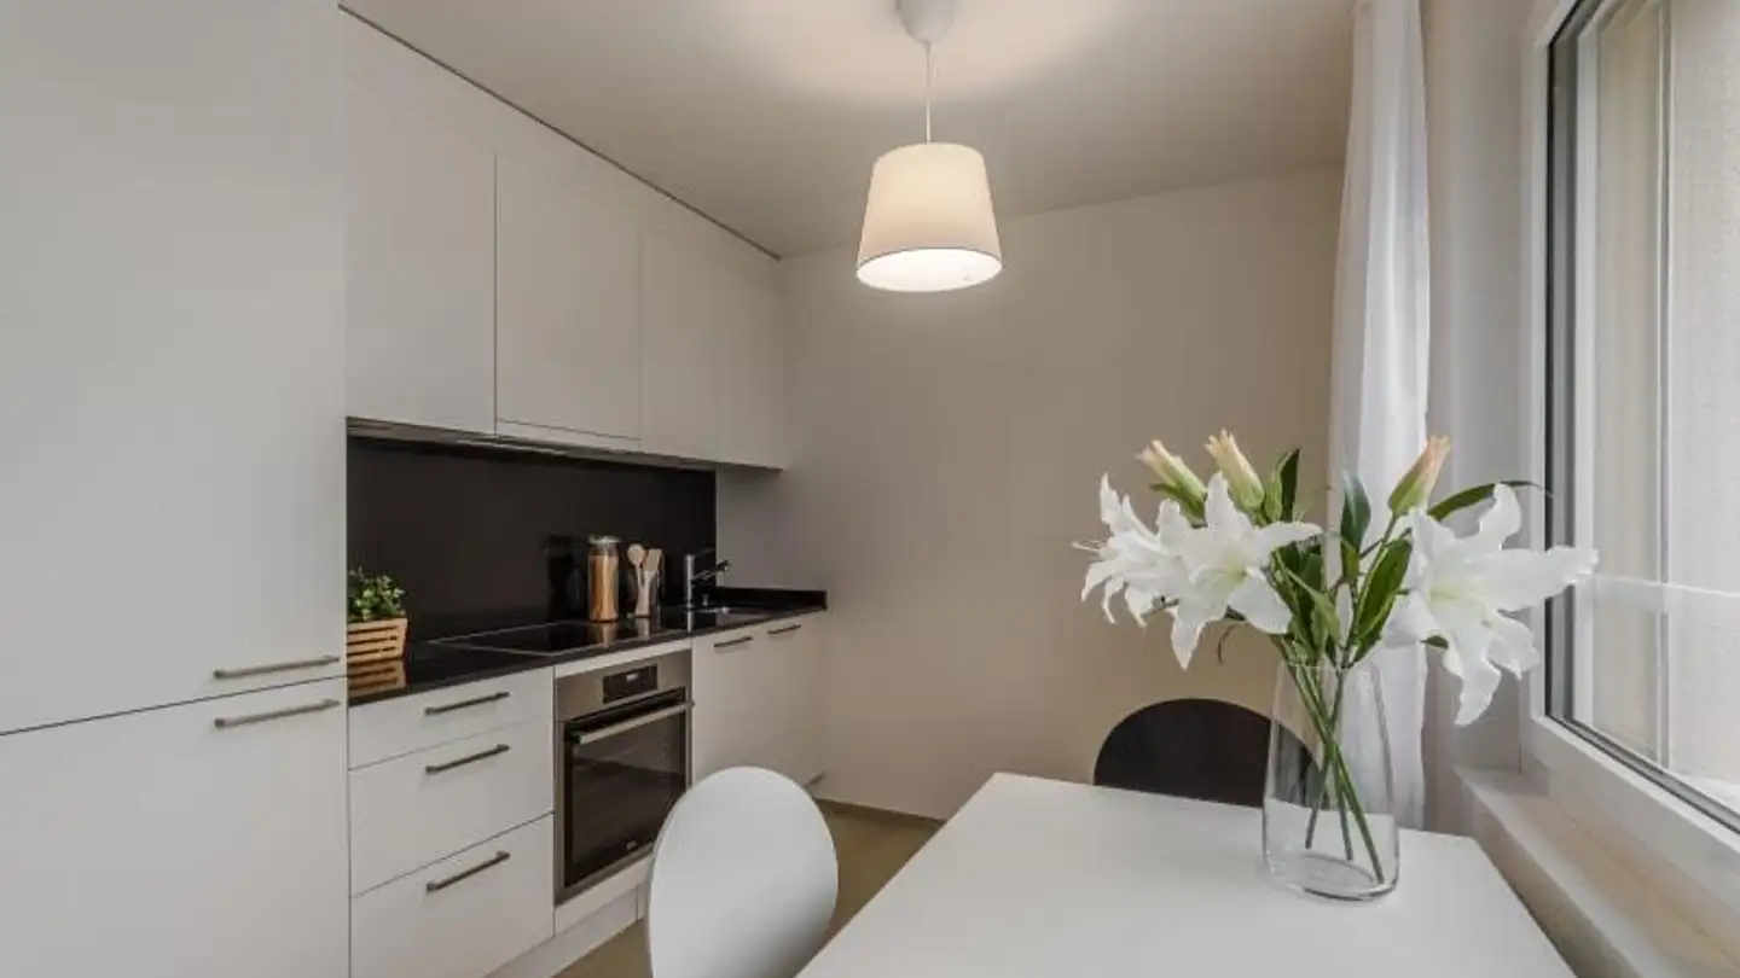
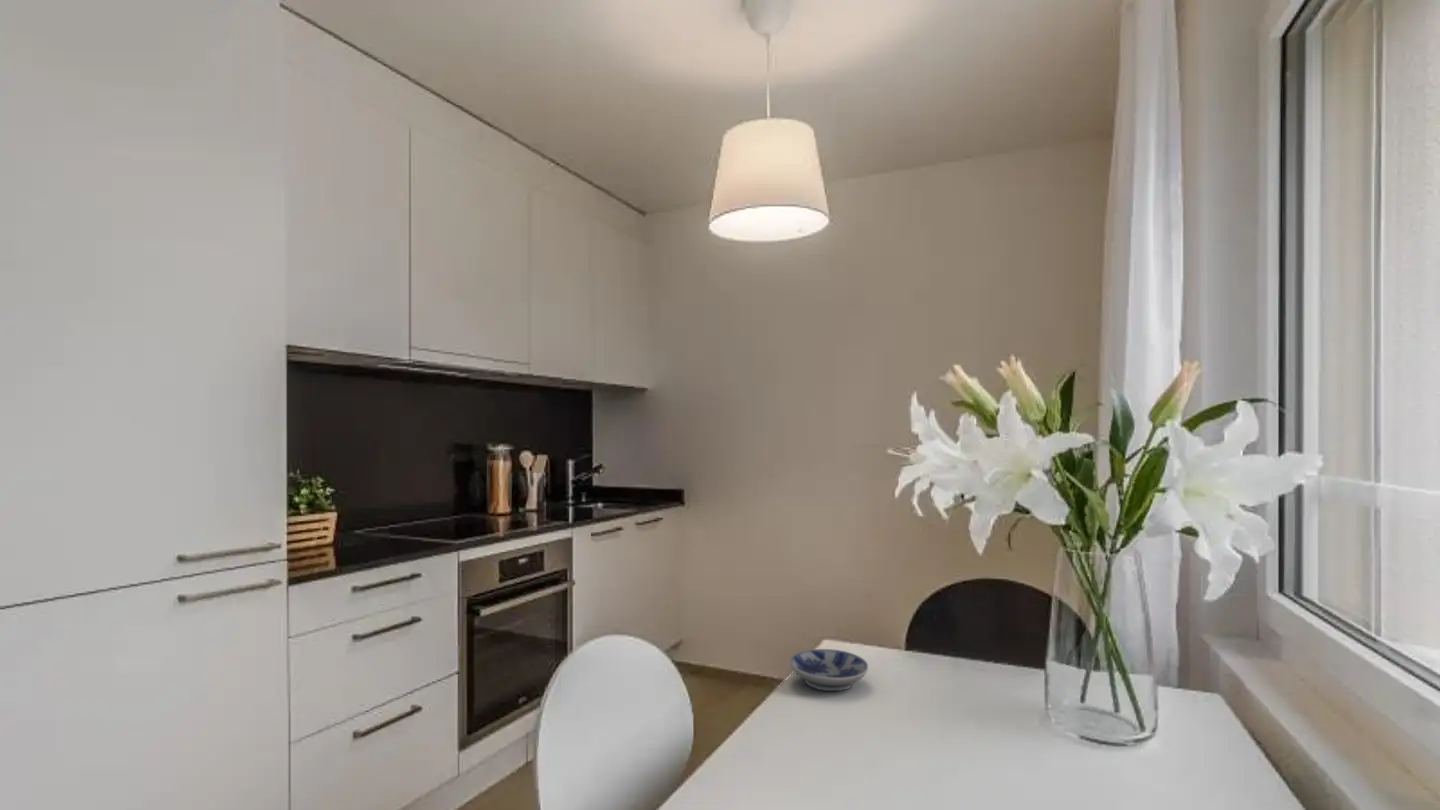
+ bowl [788,648,869,692]
